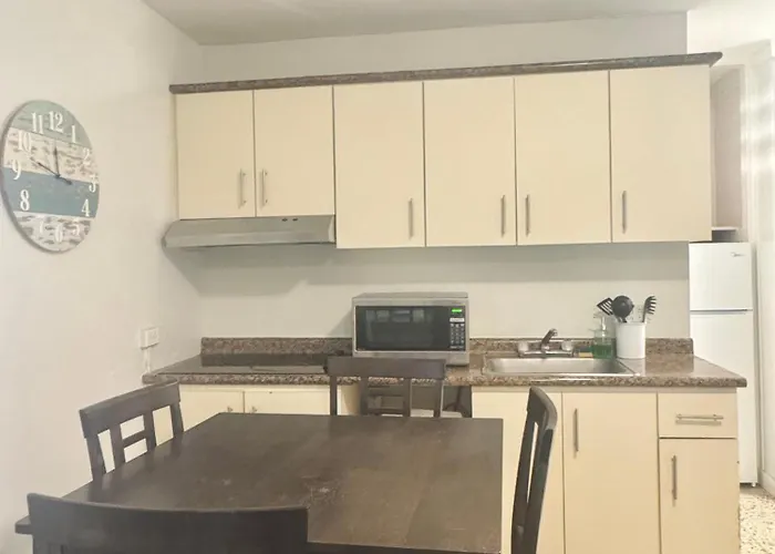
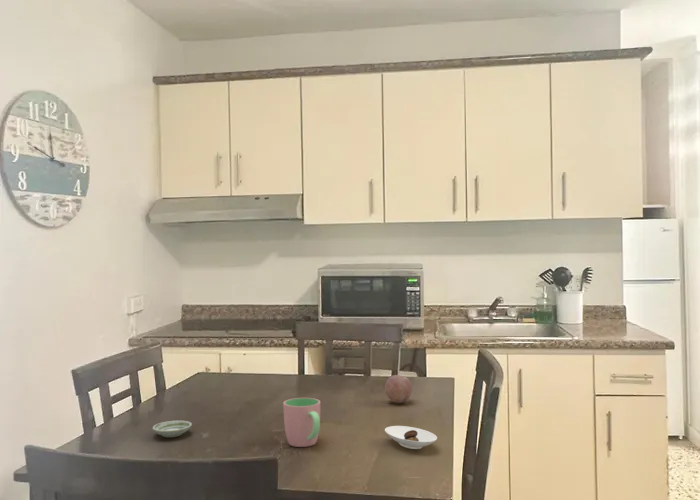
+ fruit [384,374,413,404]
+ saucer [384,425,438,450]
+ cup [282,397,321,448]
+ saucer [152,420,193,438]
